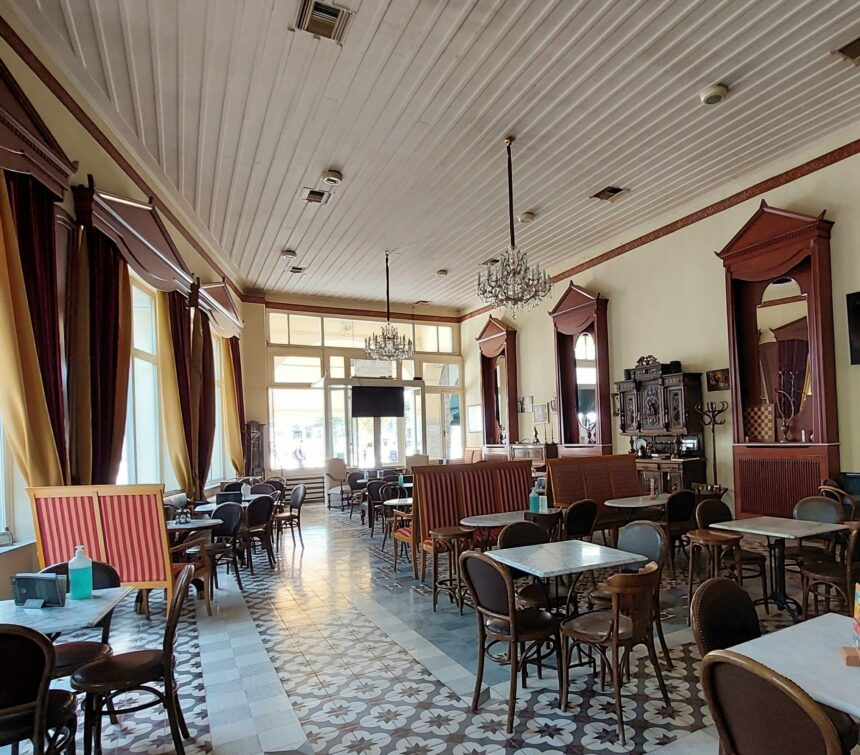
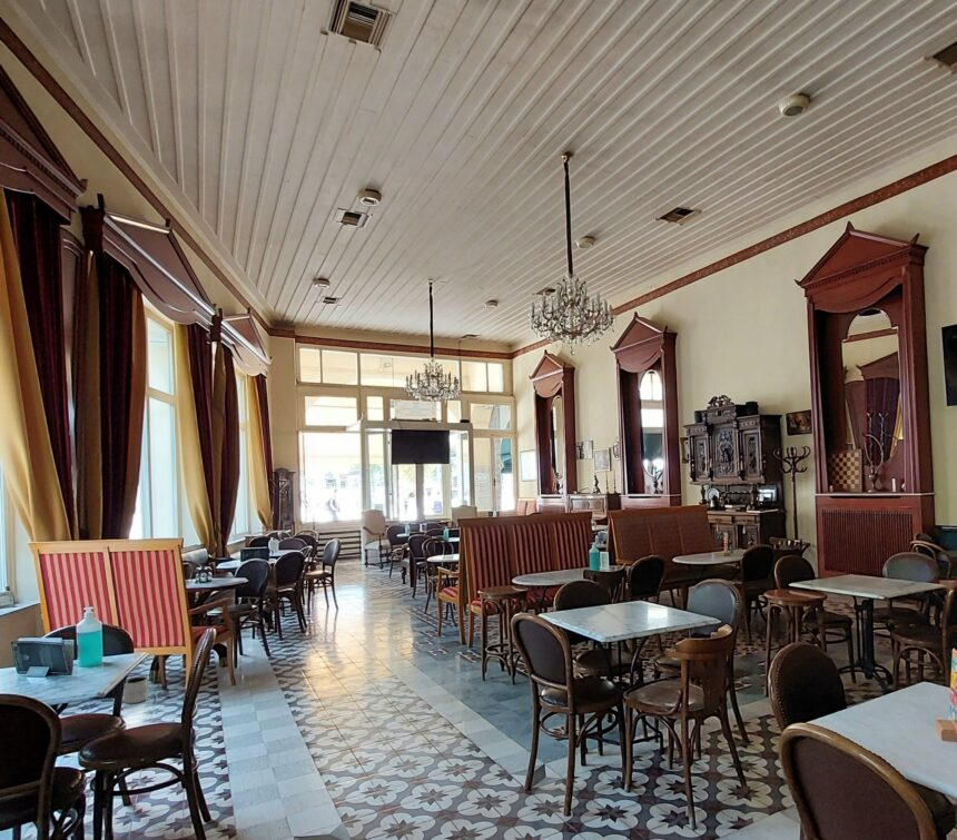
+ planter [124,675,149,705]
